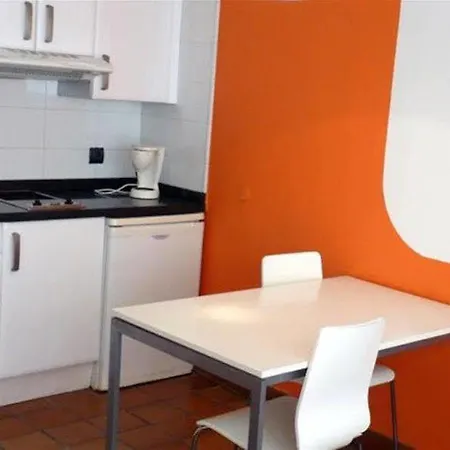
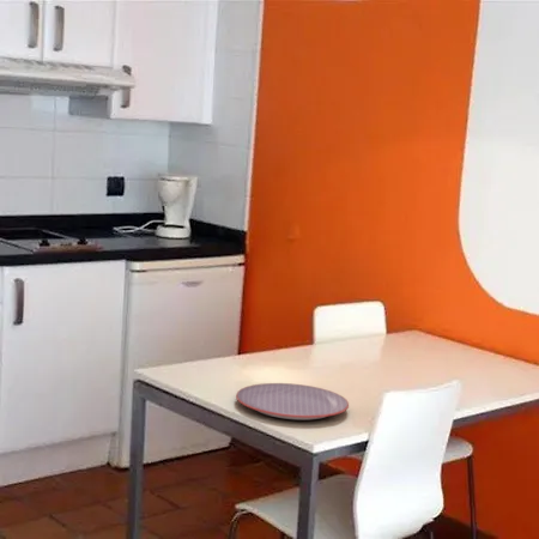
+ plate [235,382,350,420]
